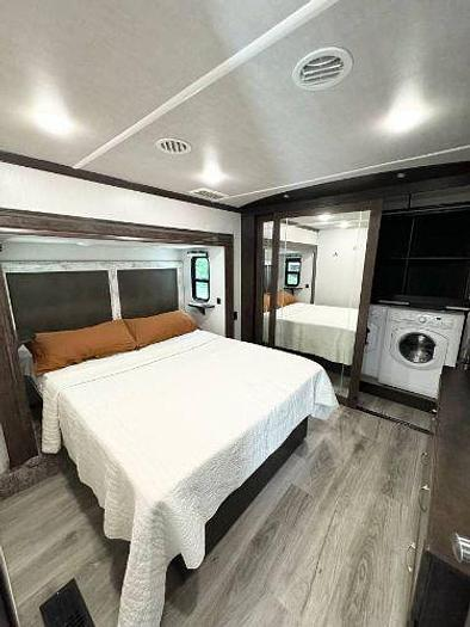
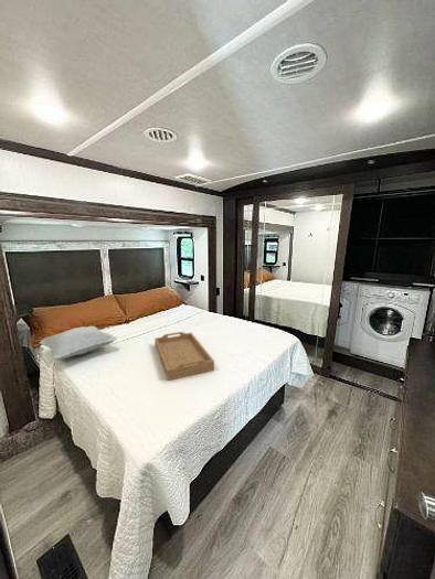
+ cushion [39,325,118,362]
+ serving tray [153,331,215,382]
